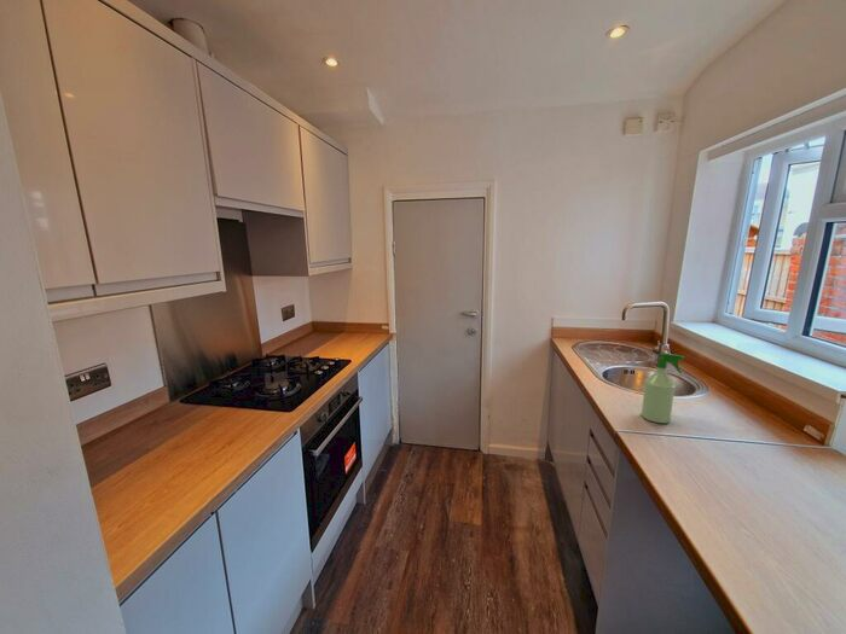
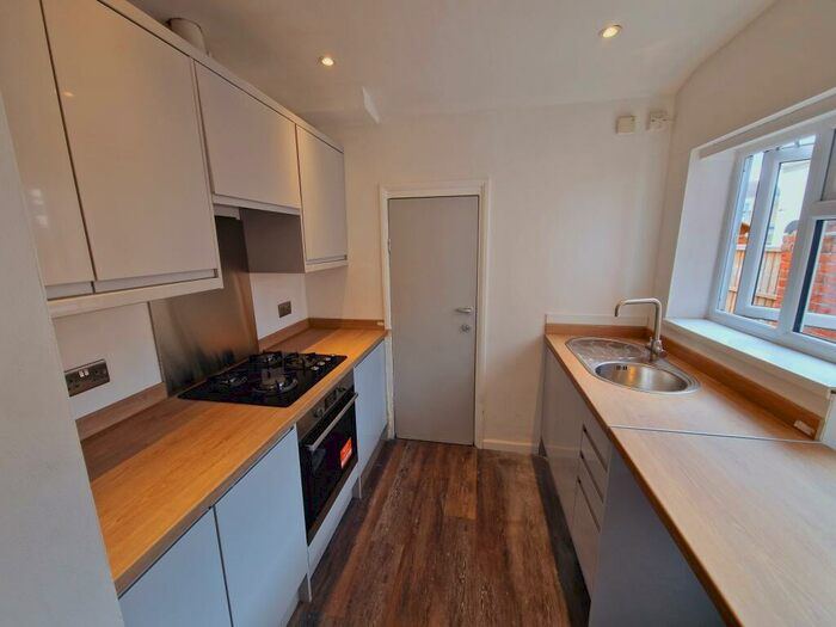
- spray bottle [641,353,685,424]
